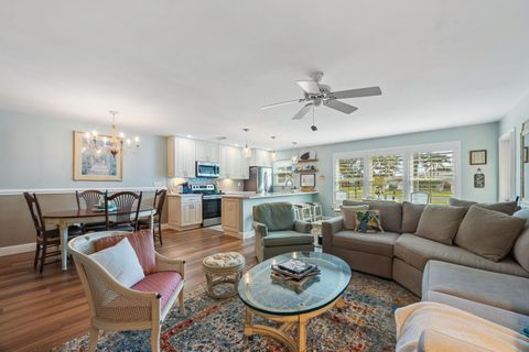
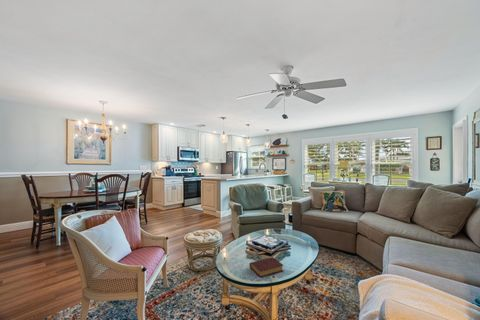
+ book [249,256,284,279]
